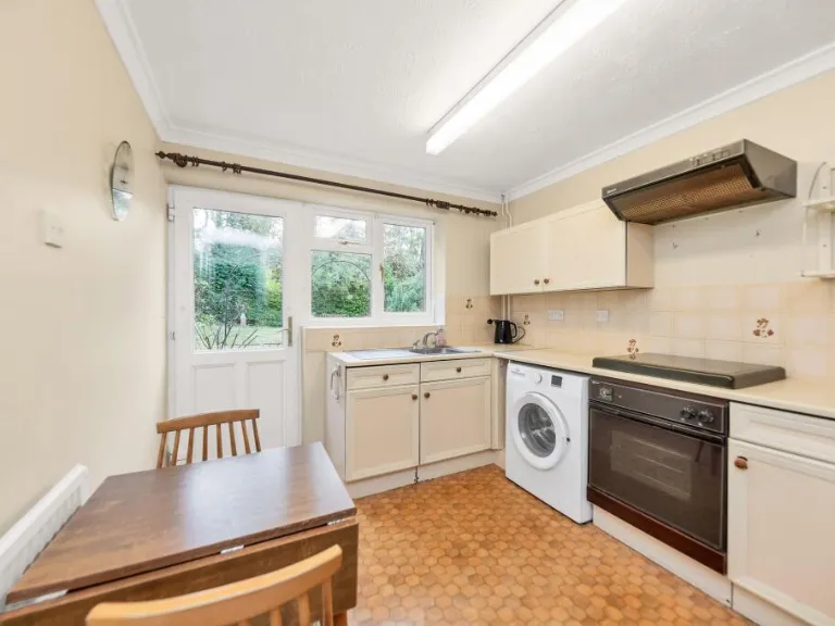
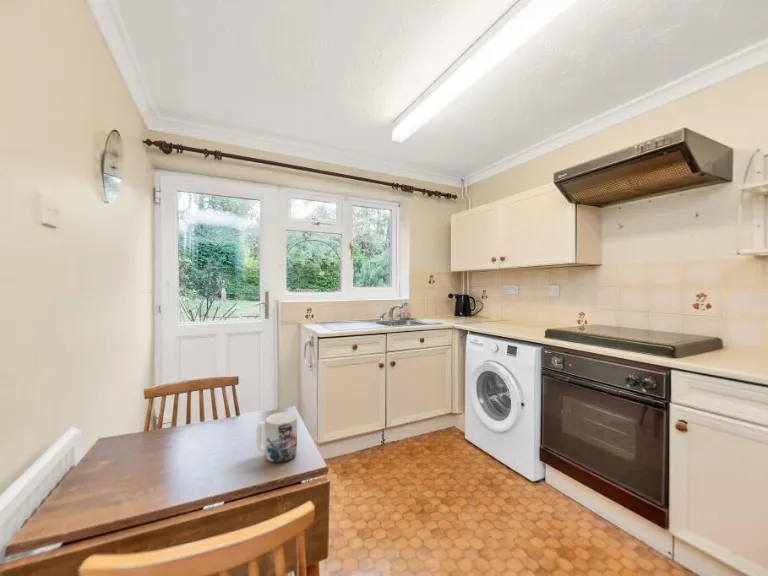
+ mug [255,411,298,463]
